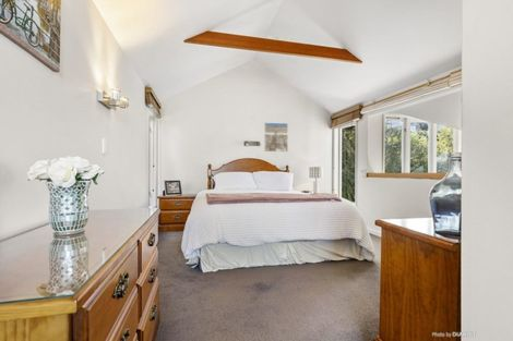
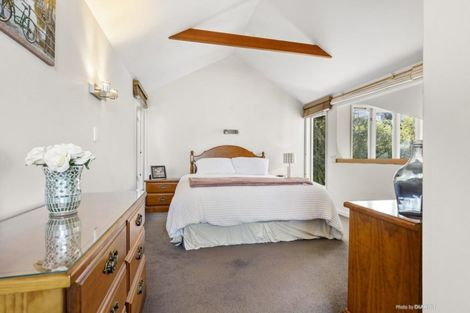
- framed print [263,122,289,153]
